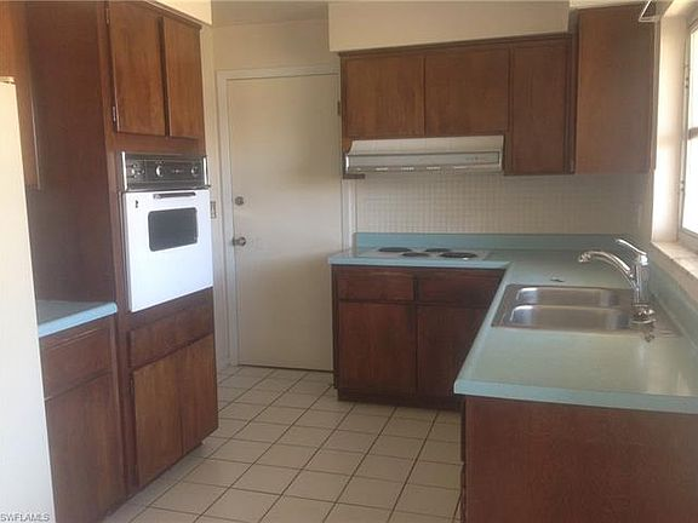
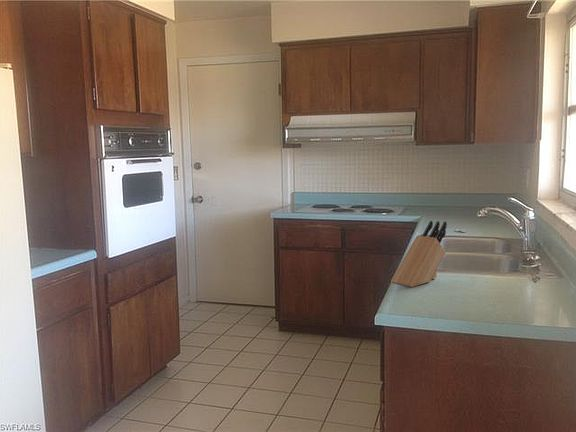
+ knife block [390,220,448,288]
